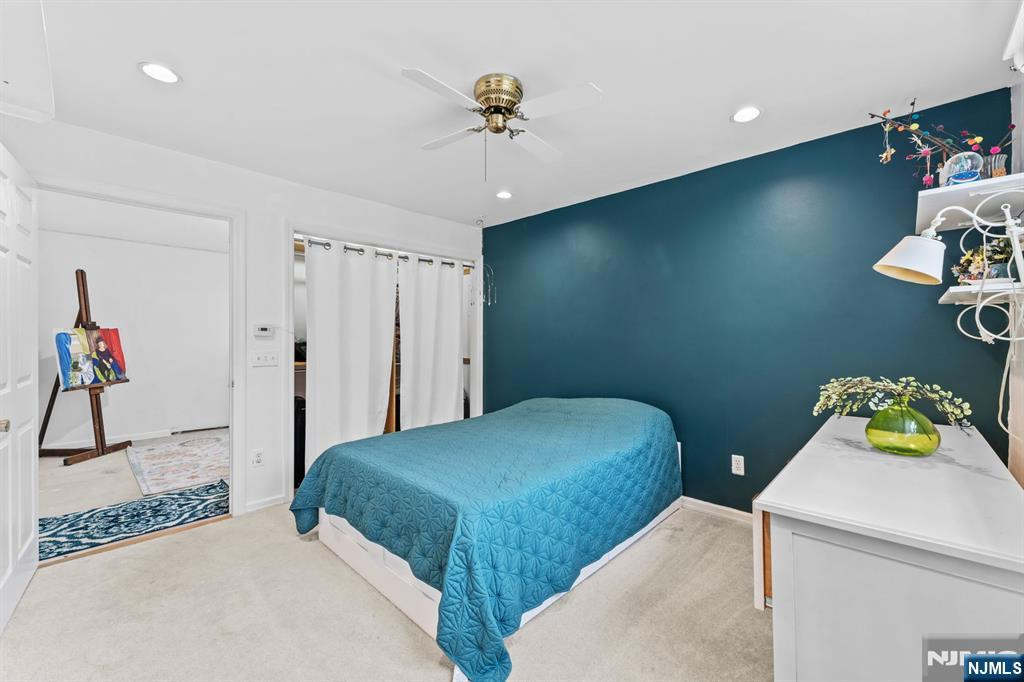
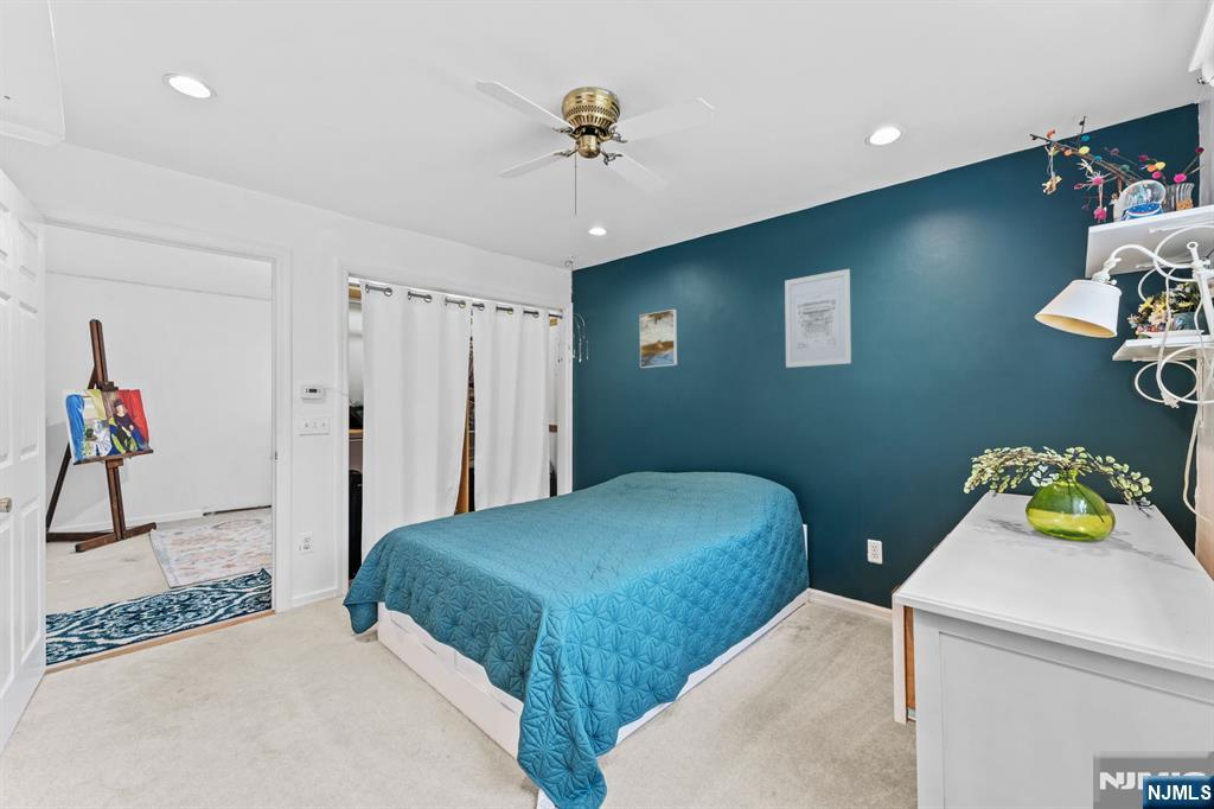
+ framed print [639,308,678,369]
+ wall art [784,268,852,369]
